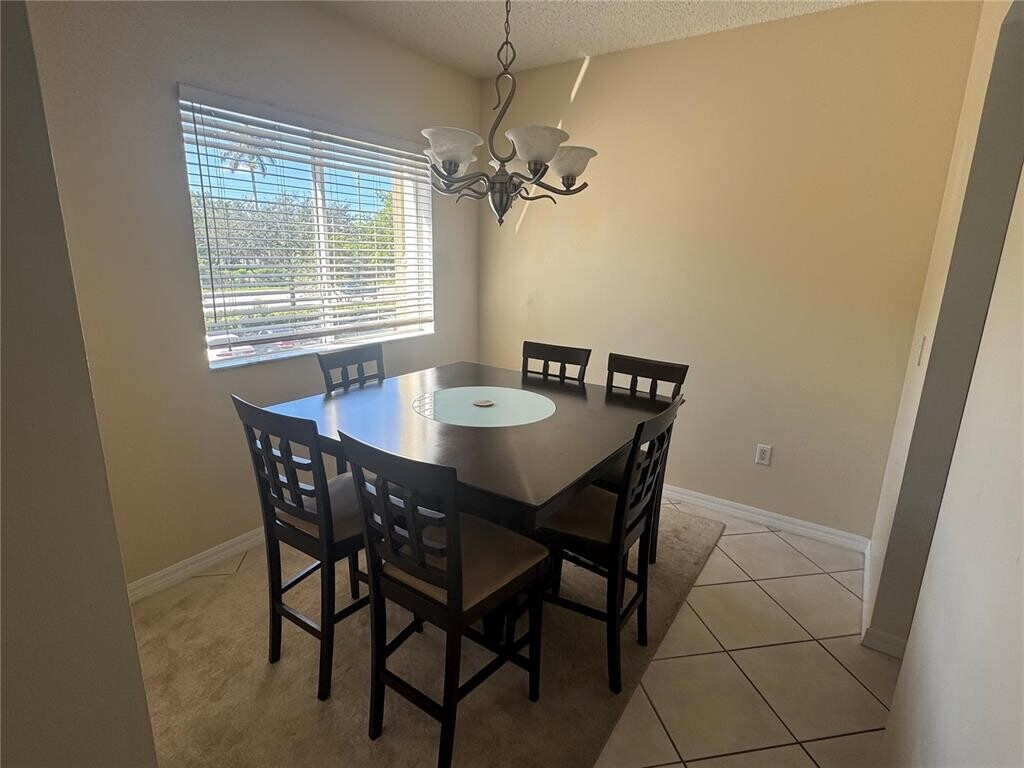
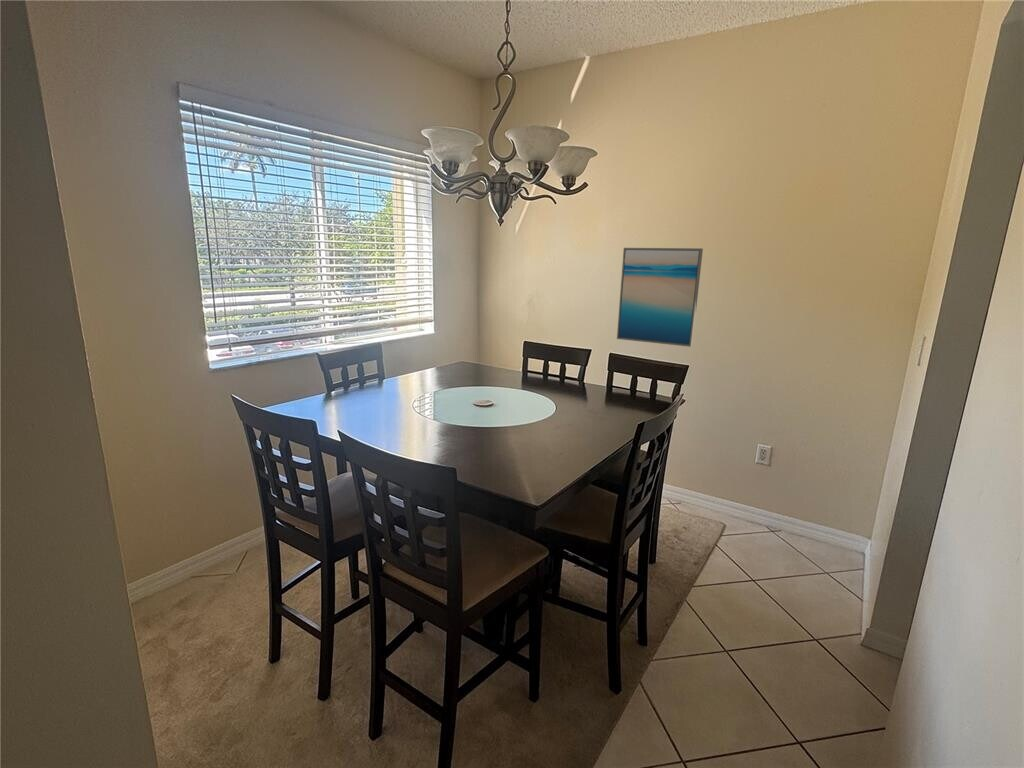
+ wall art [616,247,704,348]
